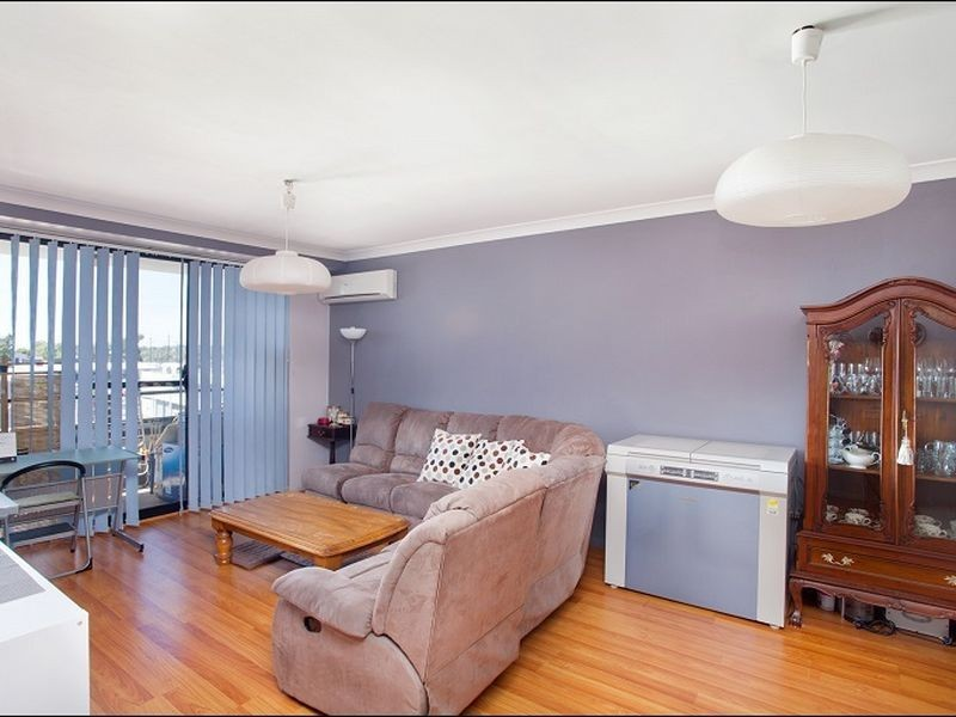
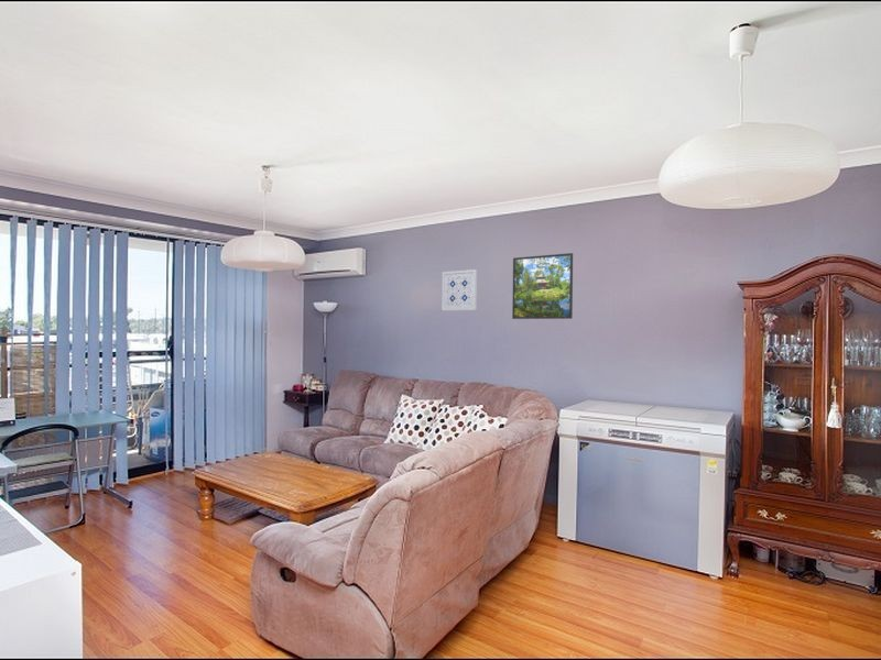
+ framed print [511,252,574,320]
+ wall art [440,268,478,311]
